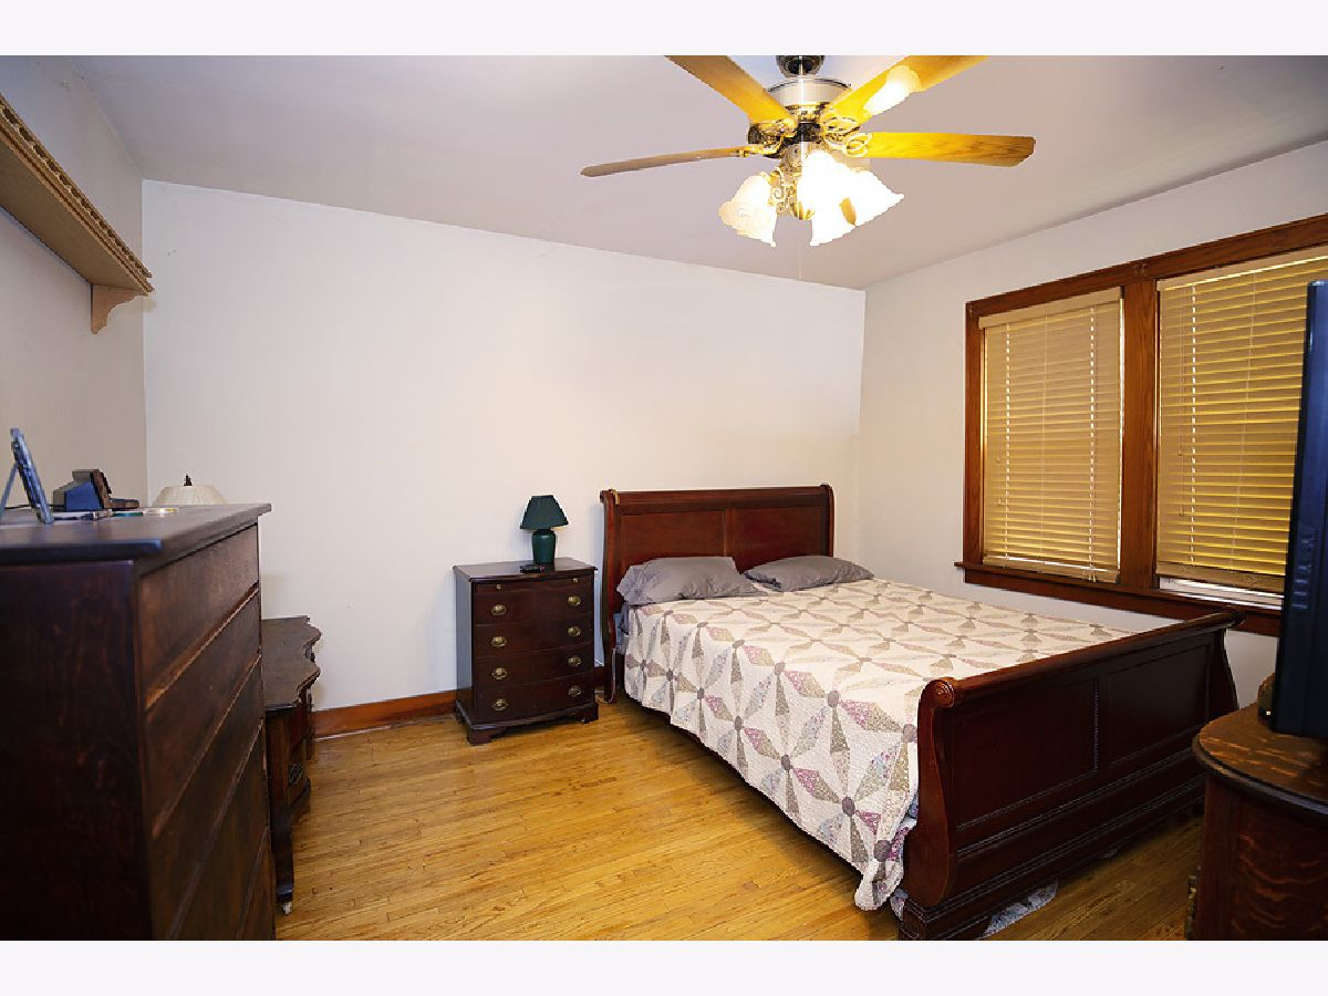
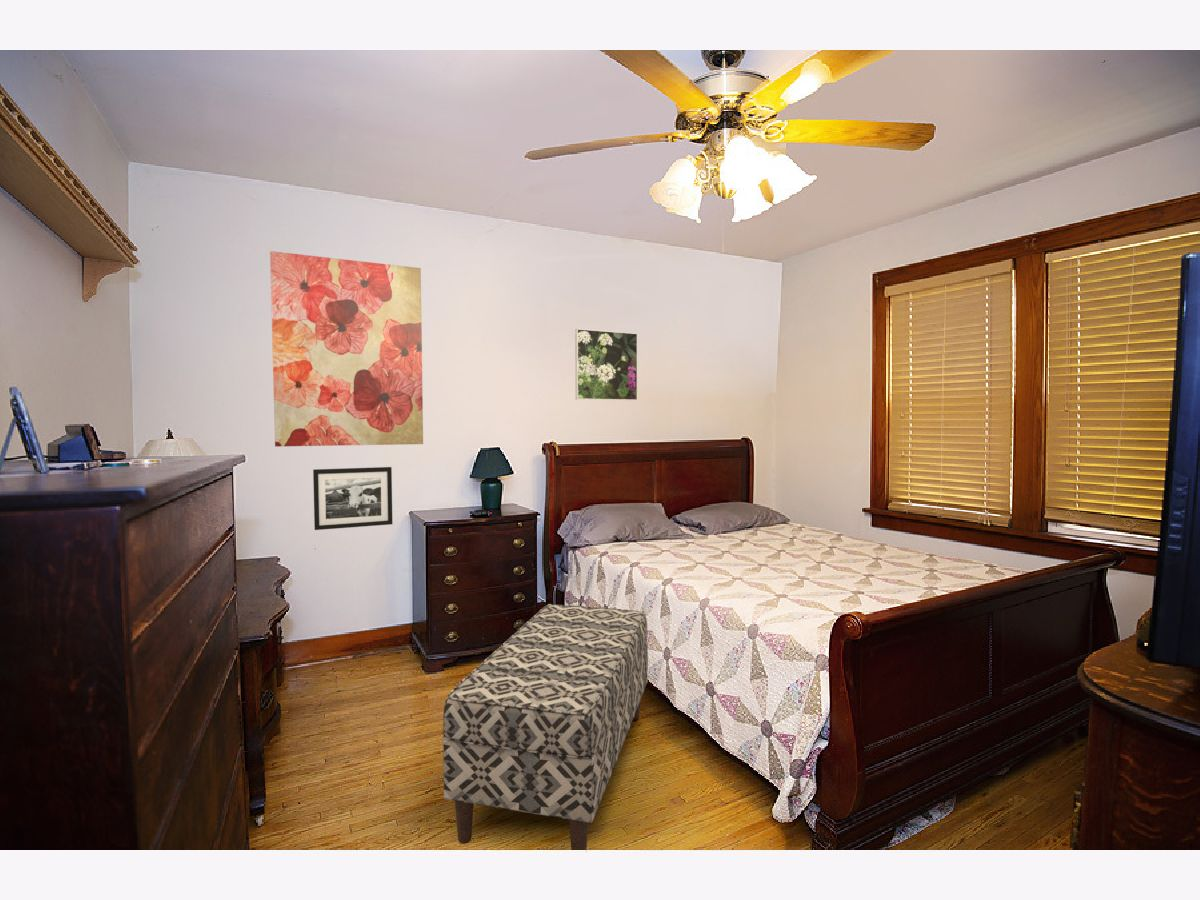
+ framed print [574,328,638,401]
+ bench [442,603,649,851]
+ picture frame [312,466,393,531]
+ wall art [269,250,424,448]
